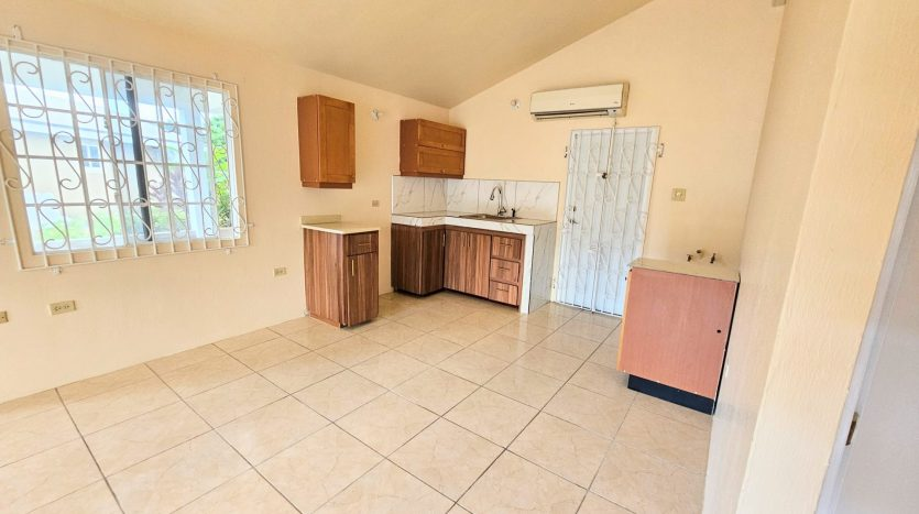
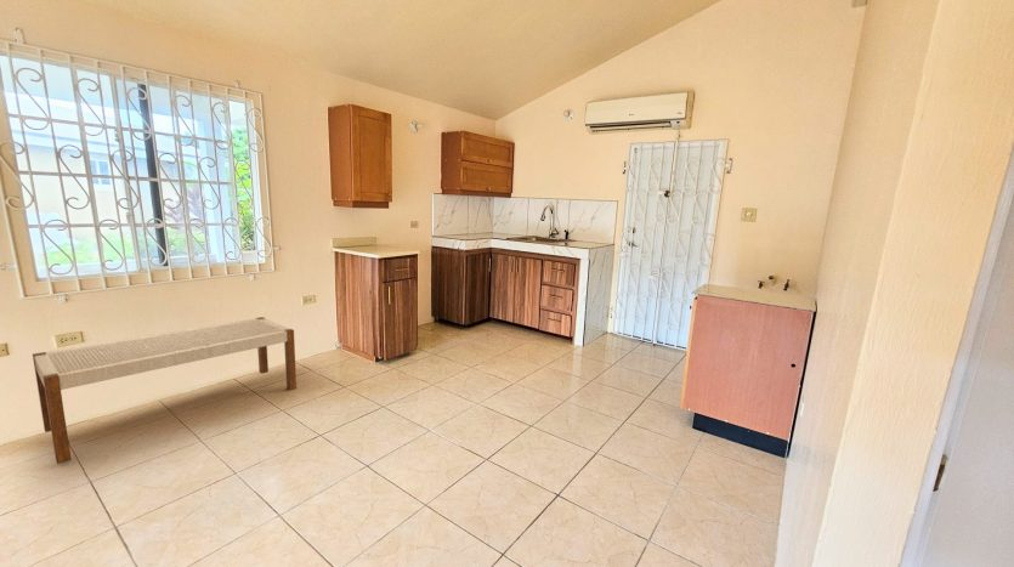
+ bench [32,316,298,465]
